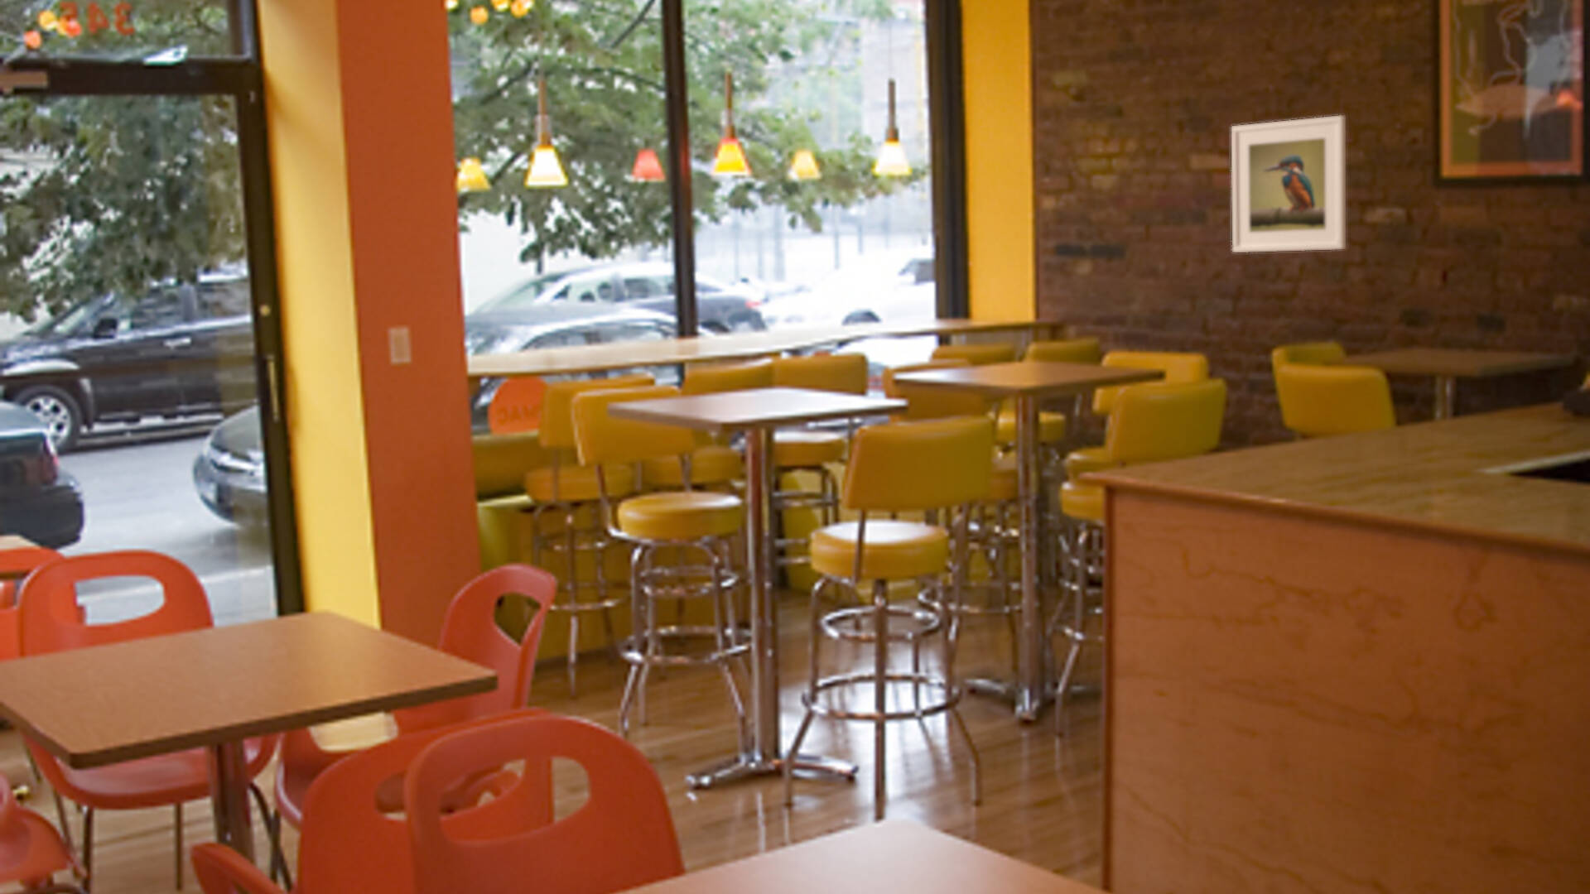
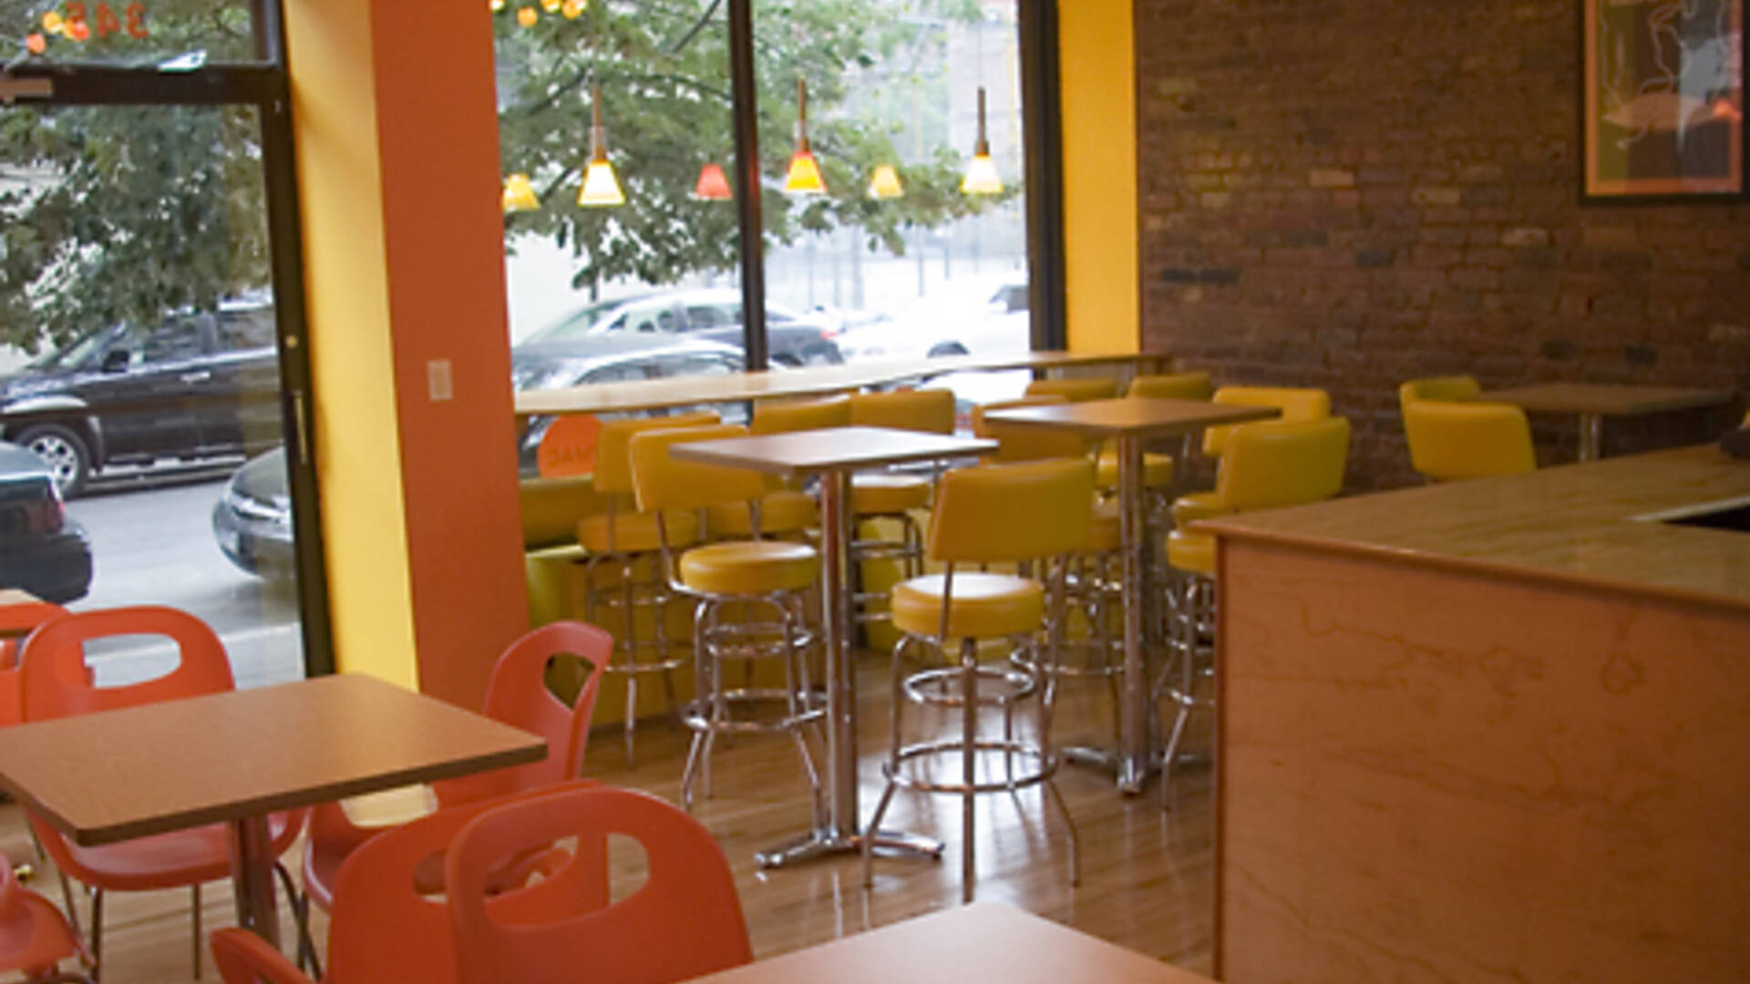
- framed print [1231,115,1346,253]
